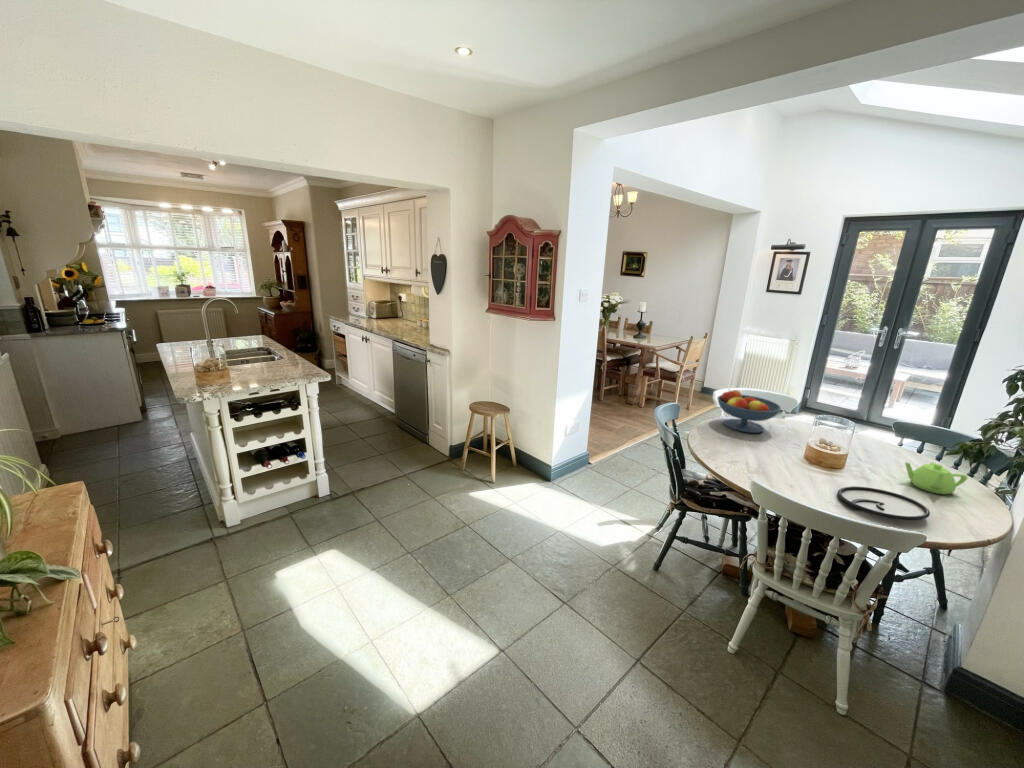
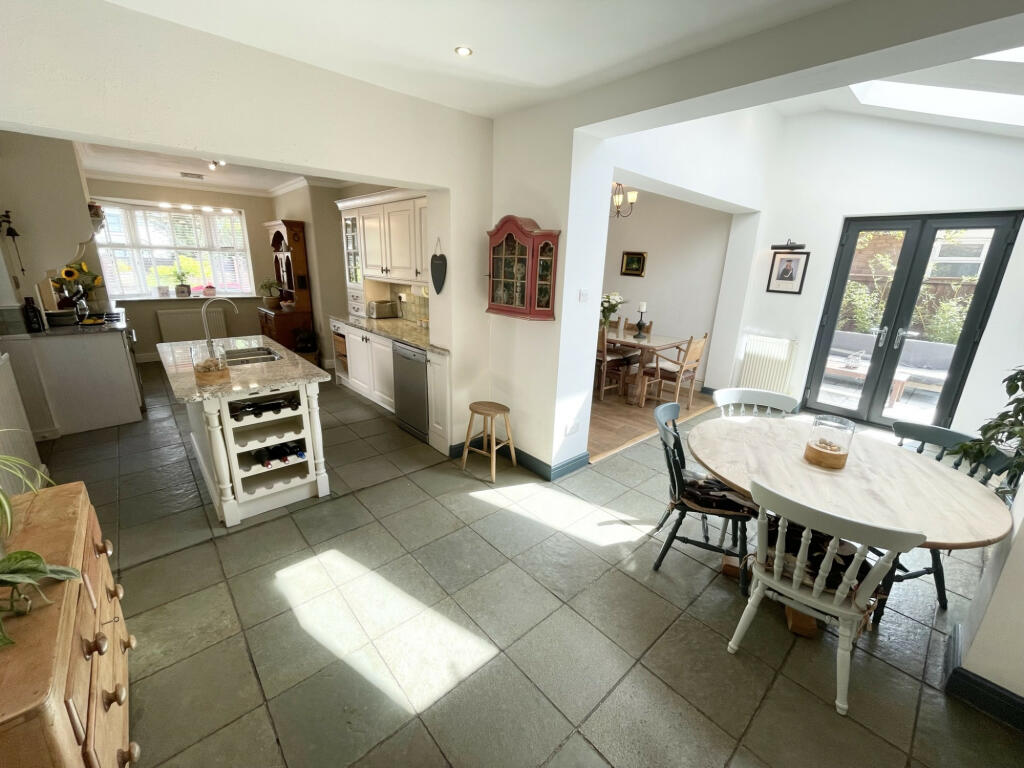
- fruit bowl [716,389,782,434]
- teapot [904,461,969,495]
- plate [837,486,931,521]
